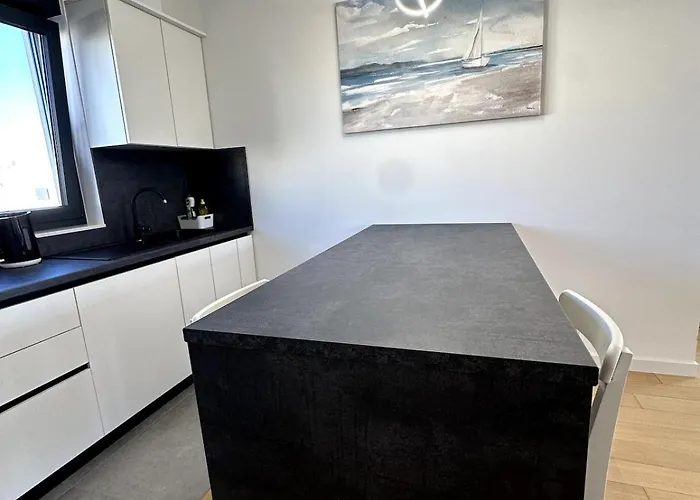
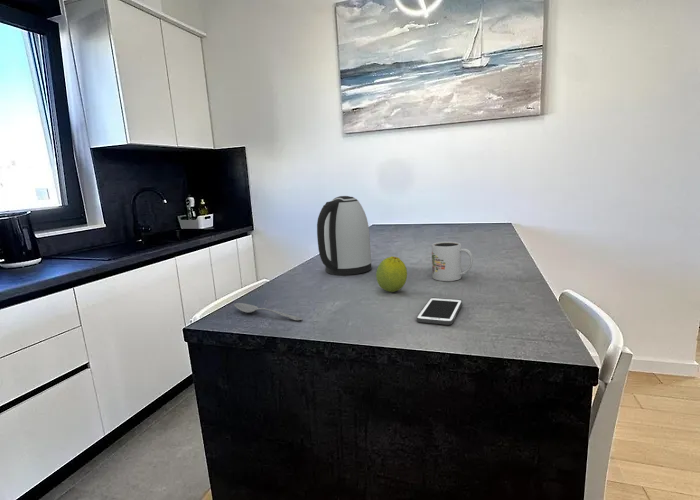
+ fruit [375,255,408,293]
+ mug [431,241,474,282]
+ spoon [233,302,303,321]
+ cell phone [415,297,463,326]
+ kettle [316,195,373,276]
